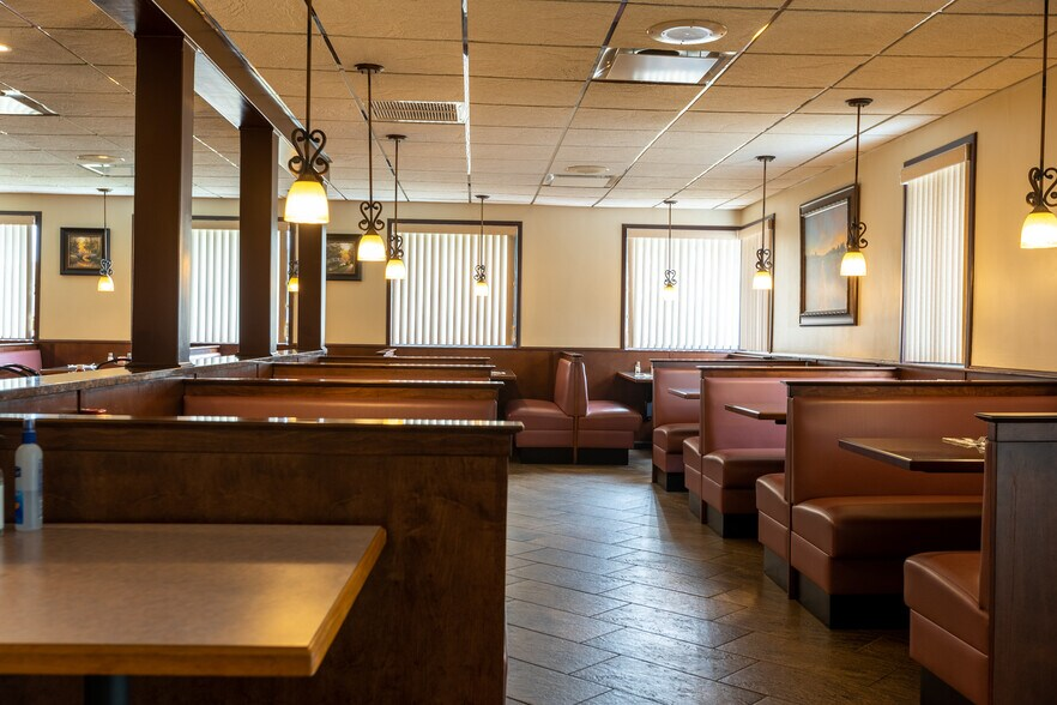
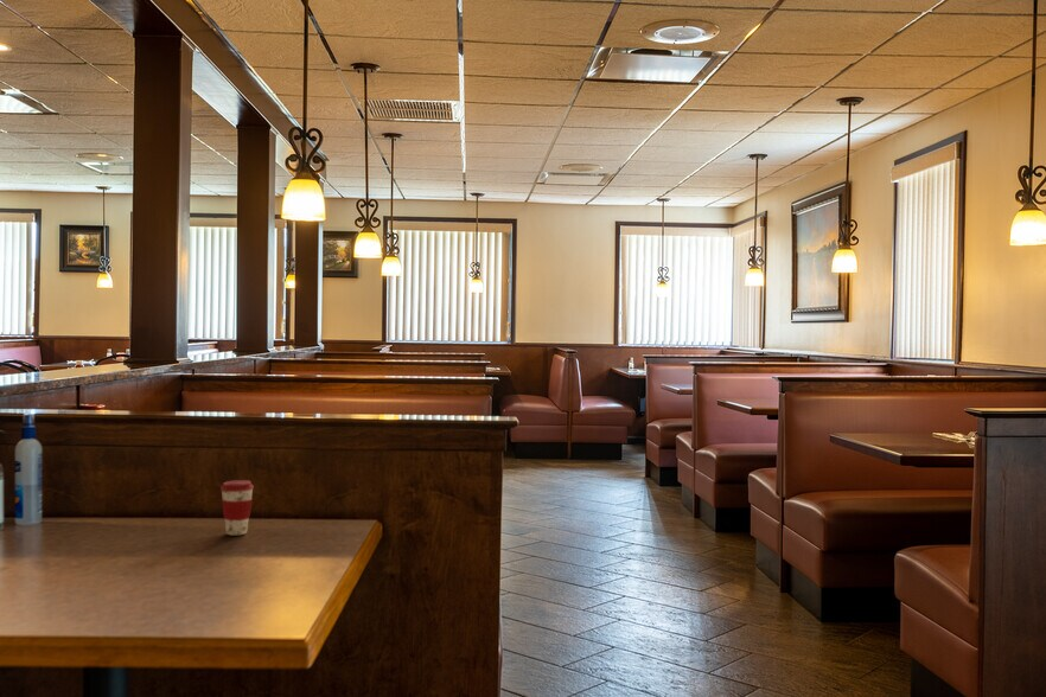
+ coffee cup [219,479,255,536]
